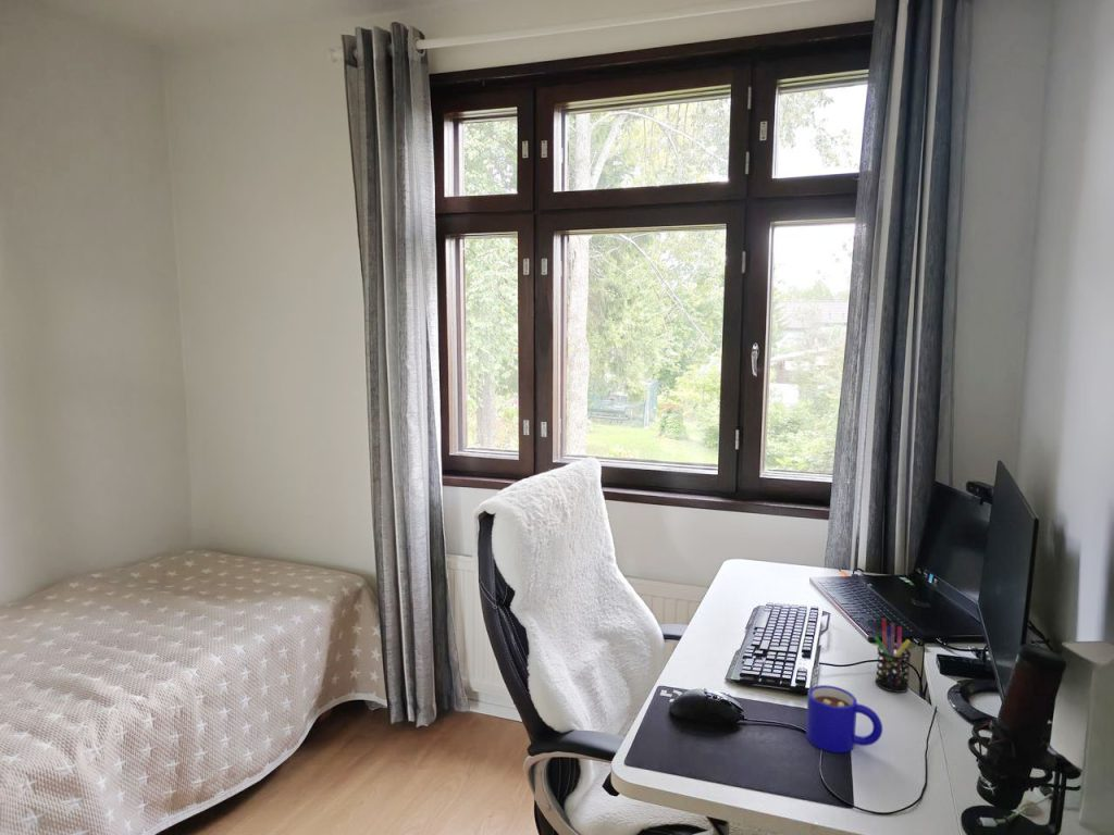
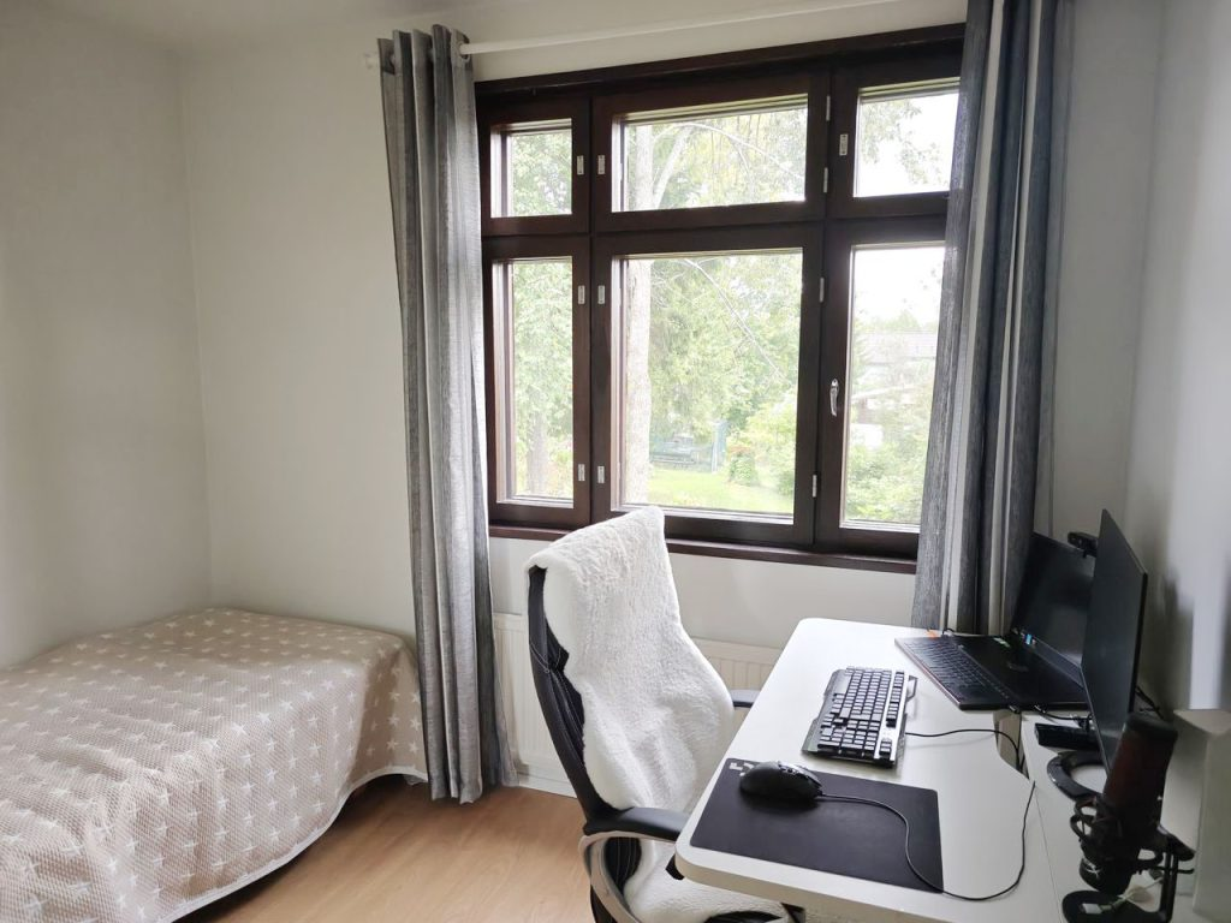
- pen holder [874,618,912,694]
- mug [805,684,883,753]
